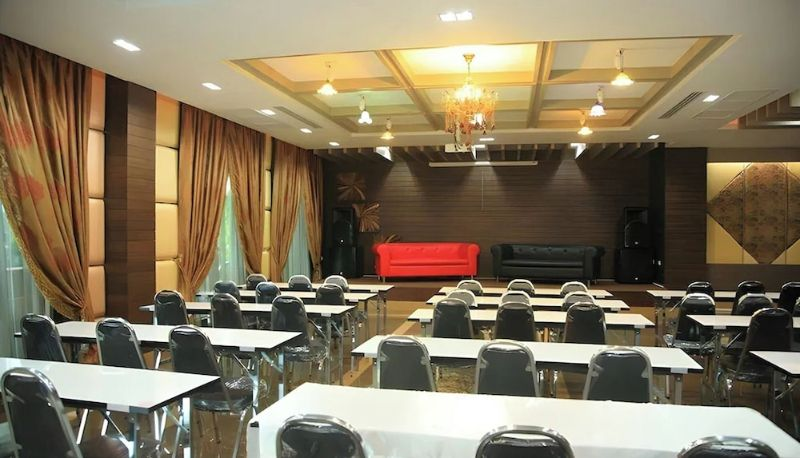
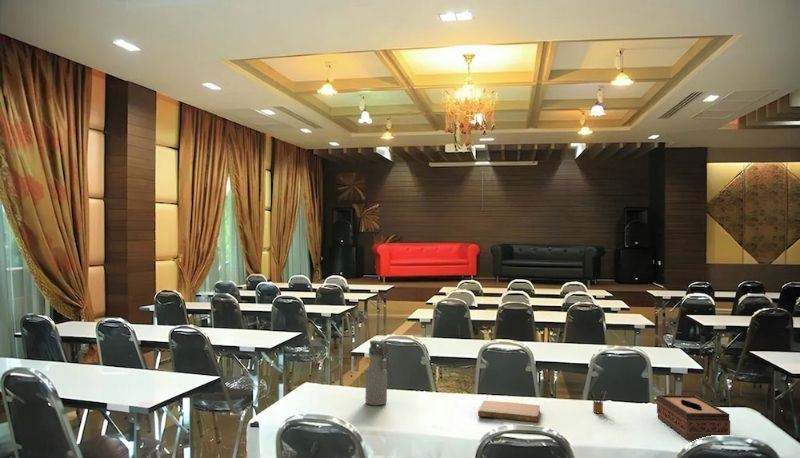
+ notebook [477,400,541,423]
+ pencil box [588,388,608,414]
+ tissue box [656,394,731,441]
+ water bottle [364,339,390,406]
